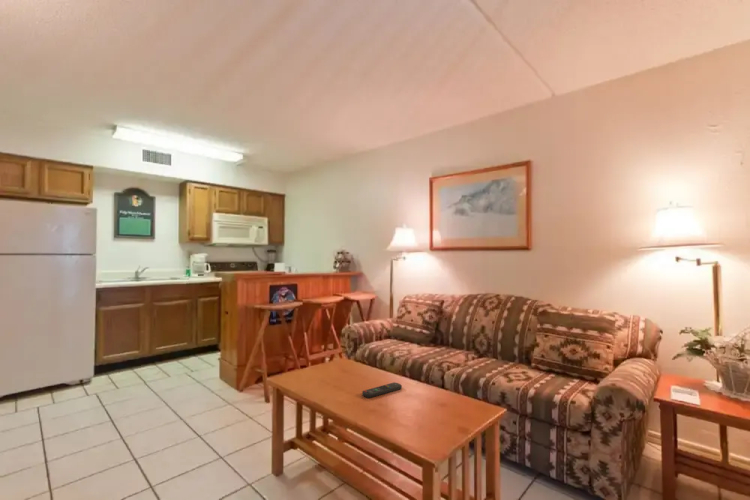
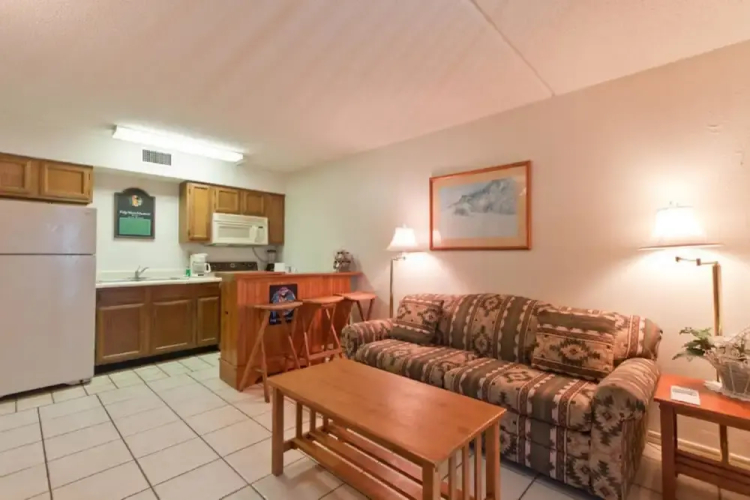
- remote control [361,381,403,399]
